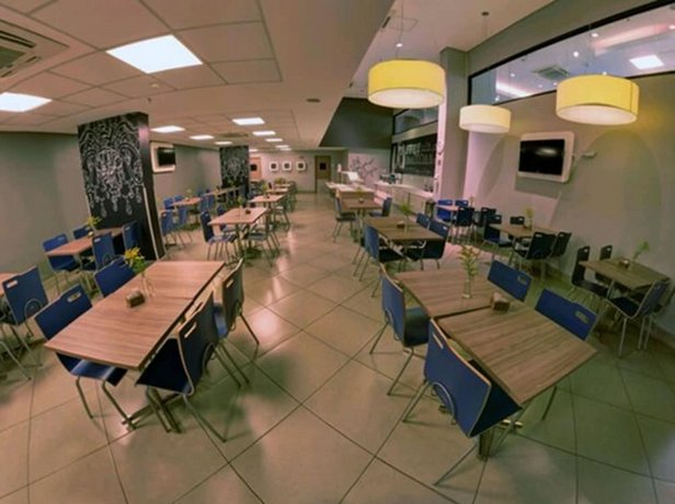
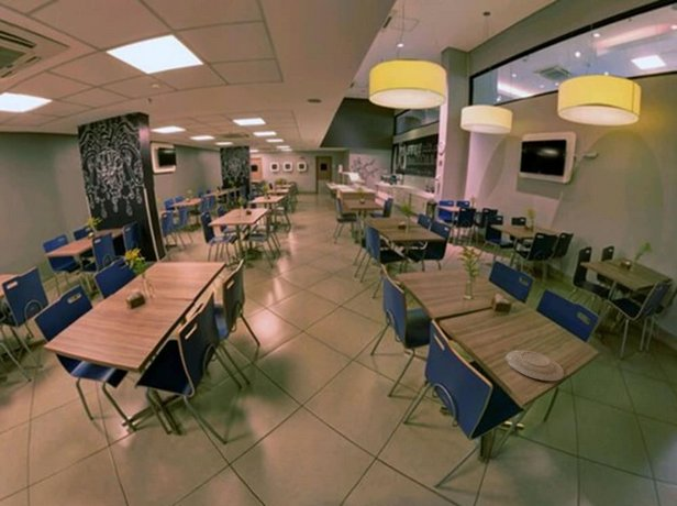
+ plate [504,349,565,382]
